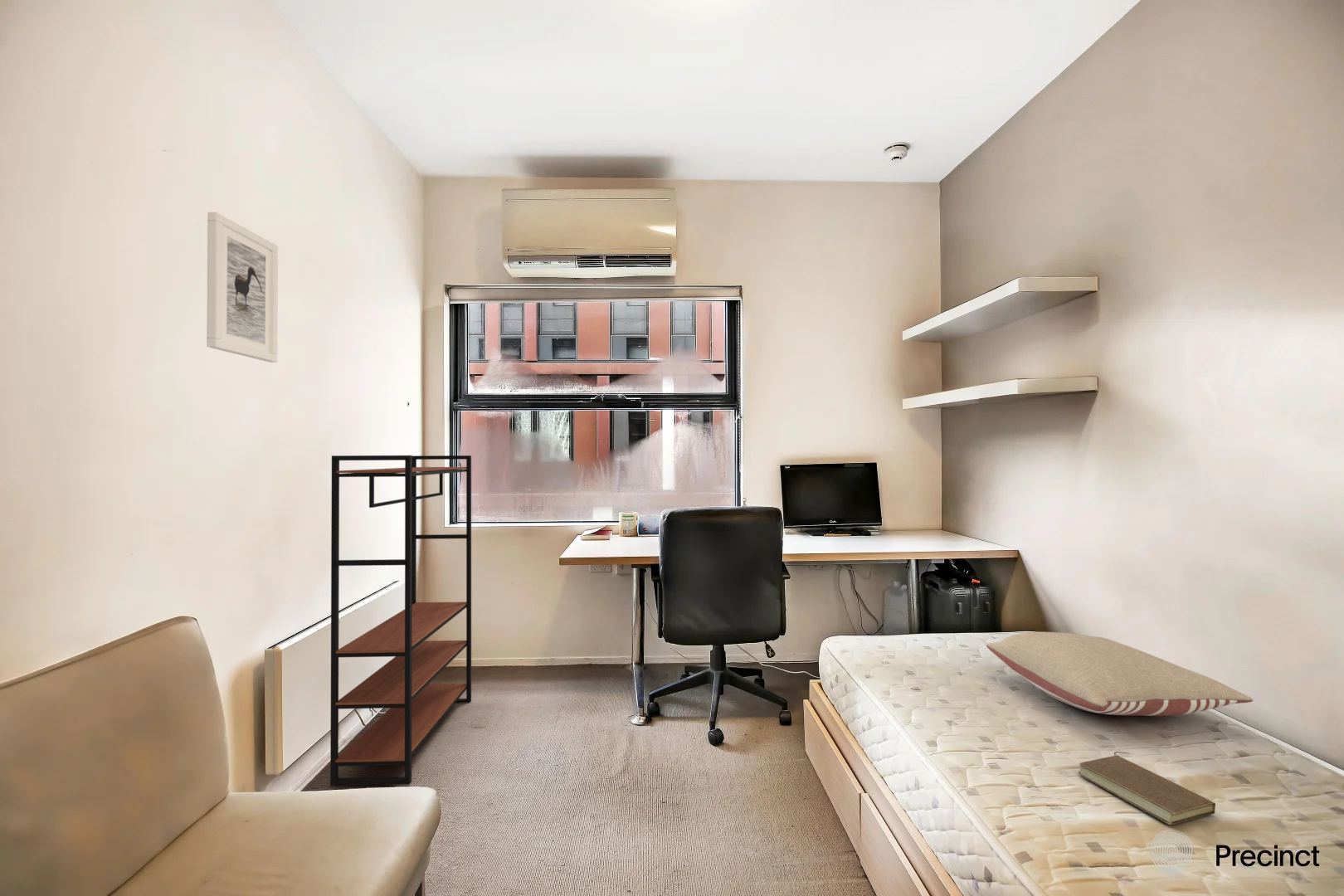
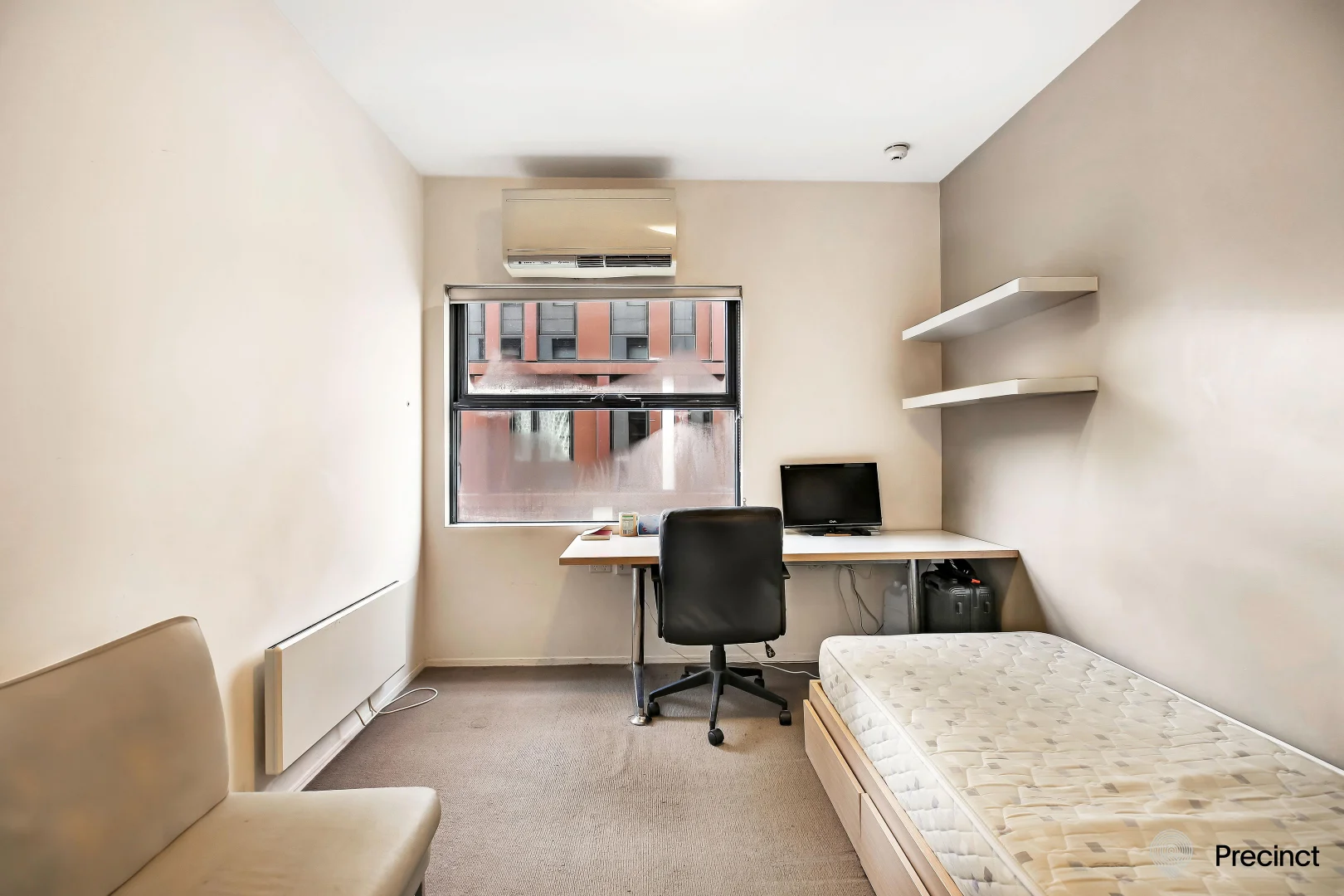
- book [1078,751,1216,825]
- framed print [206,212,279,363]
- pillow [986,631,1254,717]
- bookshelf [329,455,472,786]
